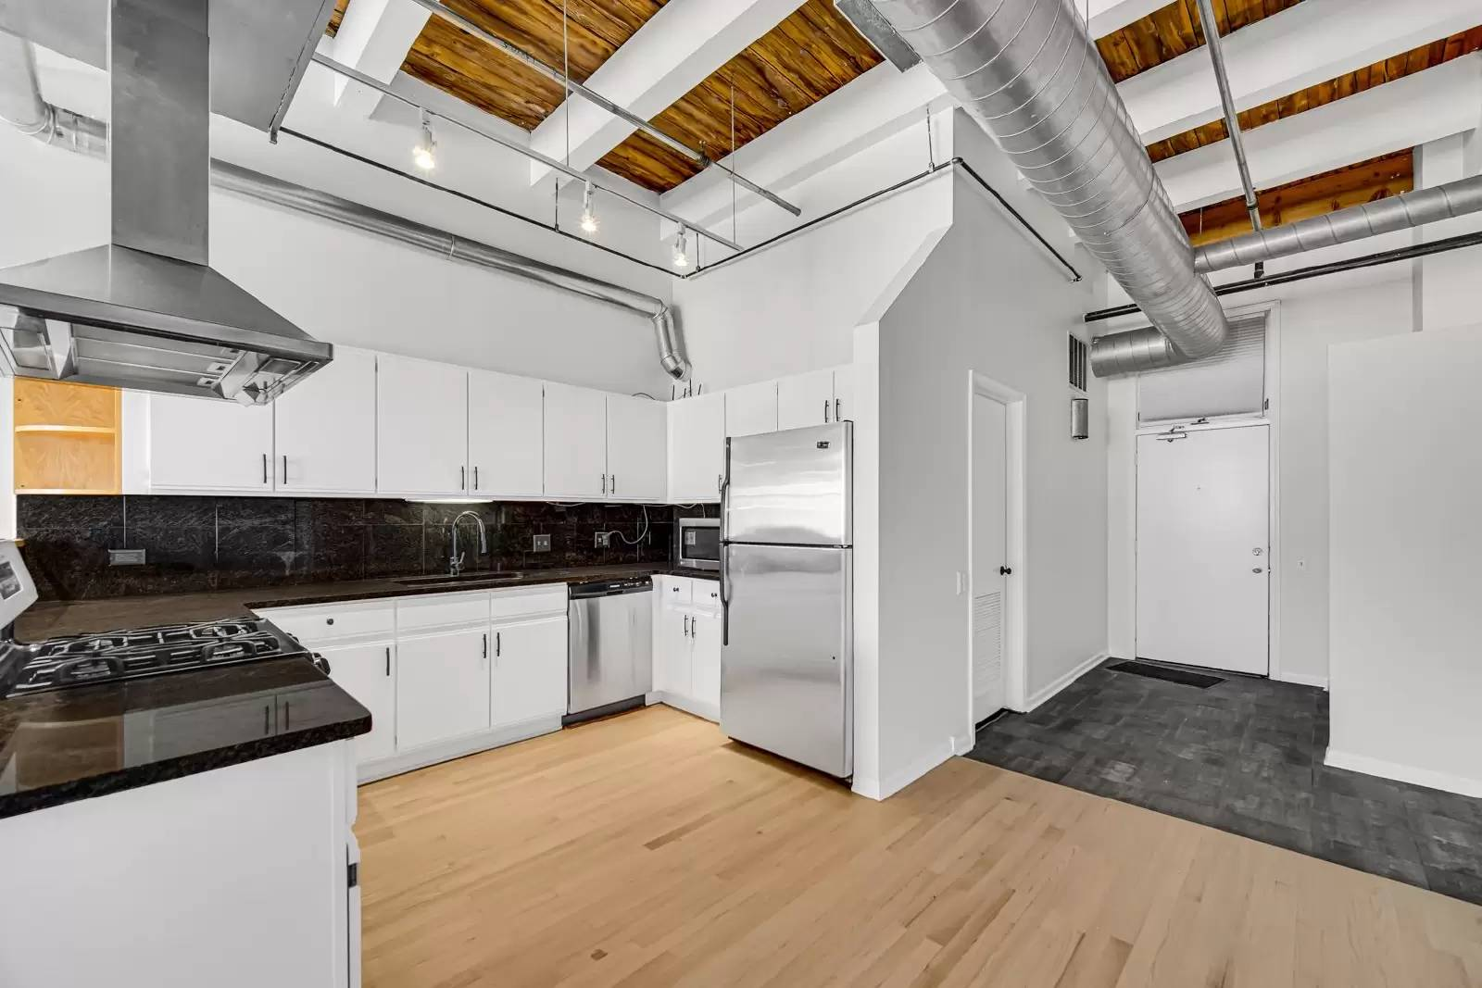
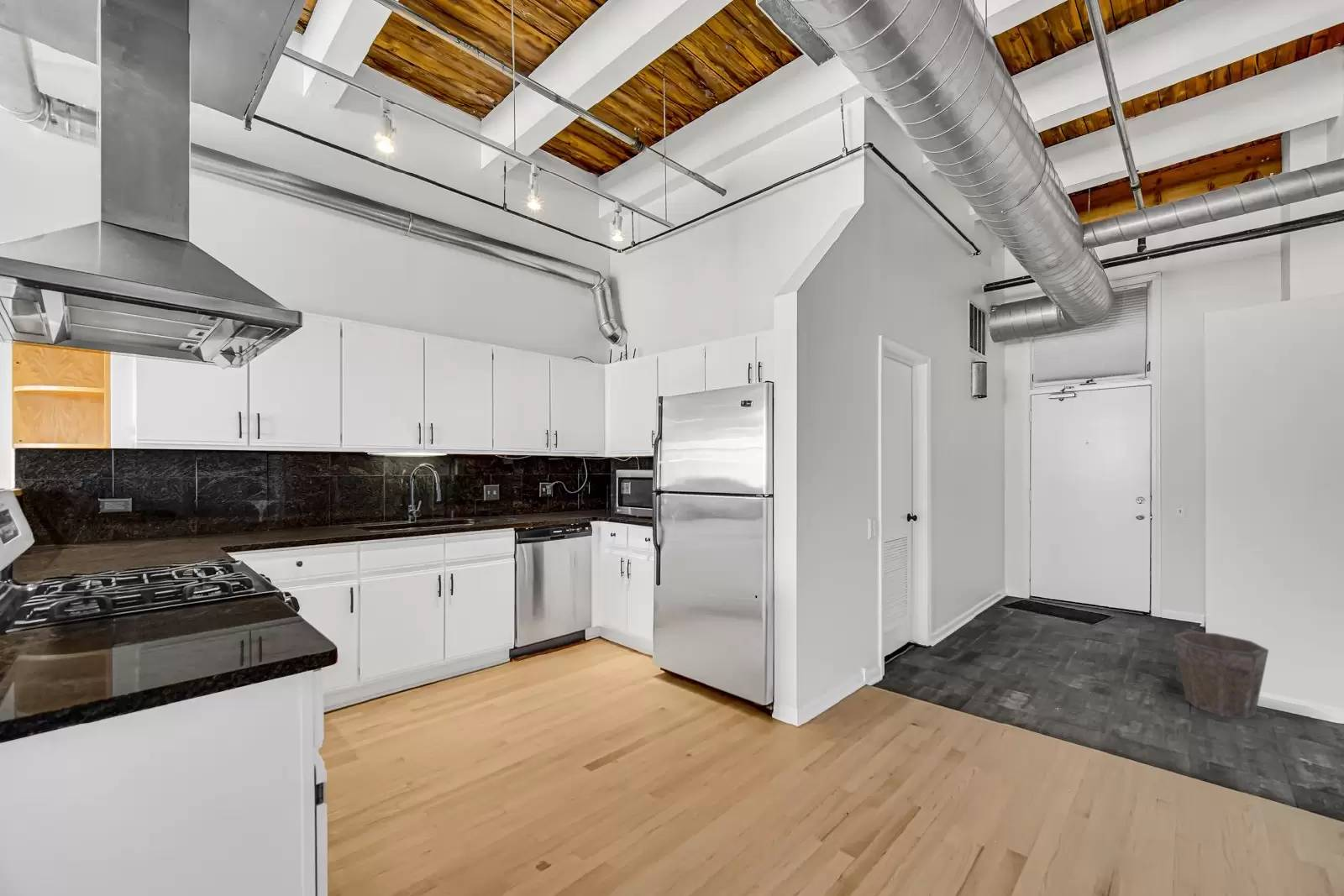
+ waste bin [1173,631,1269,720]
